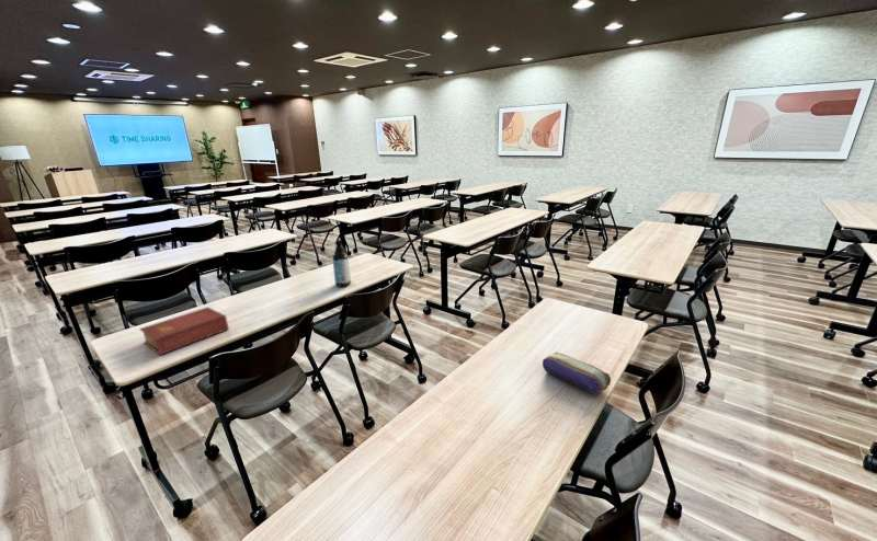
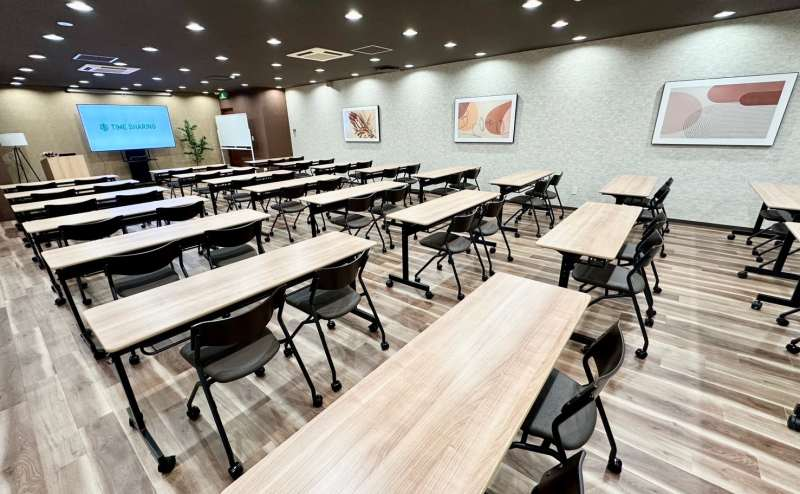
- pencil case [542,350,612,396]
- book [138,306,230,356]
- water bottle [331,239,352,288]
